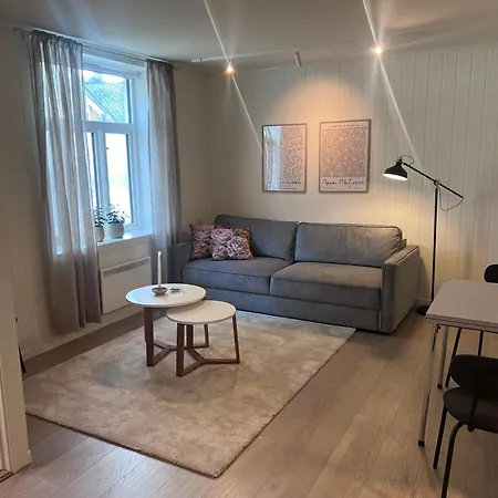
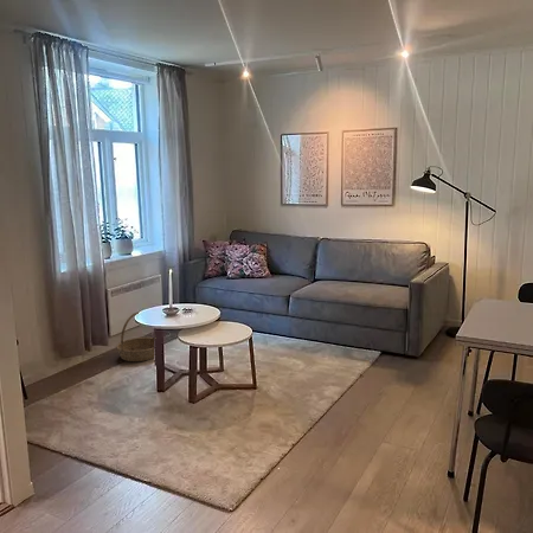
+ basket [115,310,155,362]
